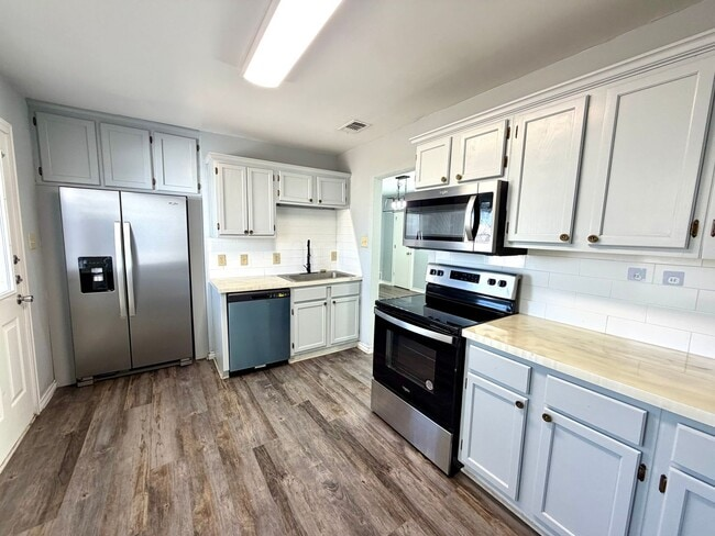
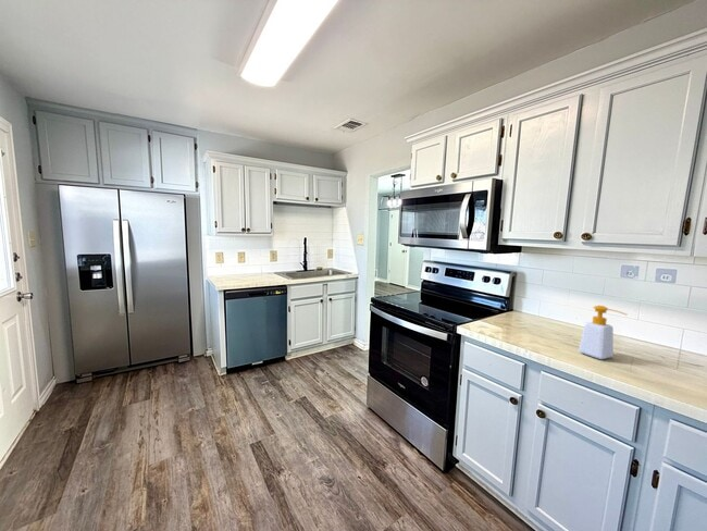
+ soap bottle [578,305,628,360]
